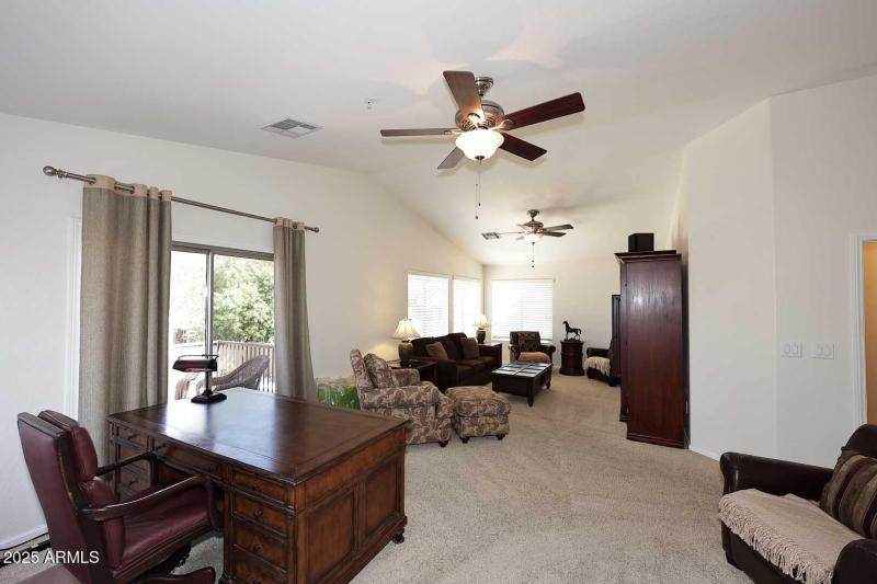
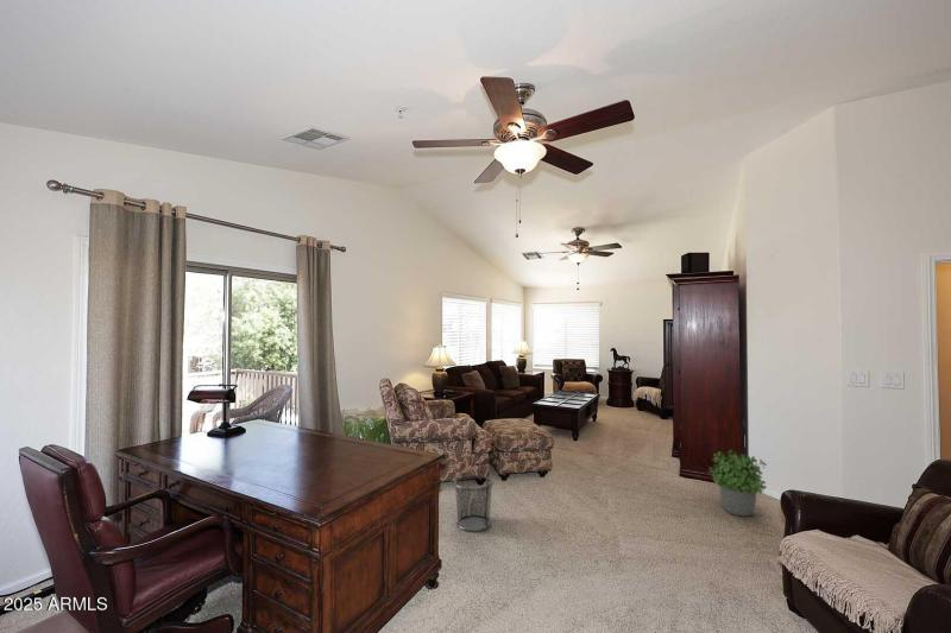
+ potted plant [707,448,768,518]
+ waste bin [453,474,495,533]
